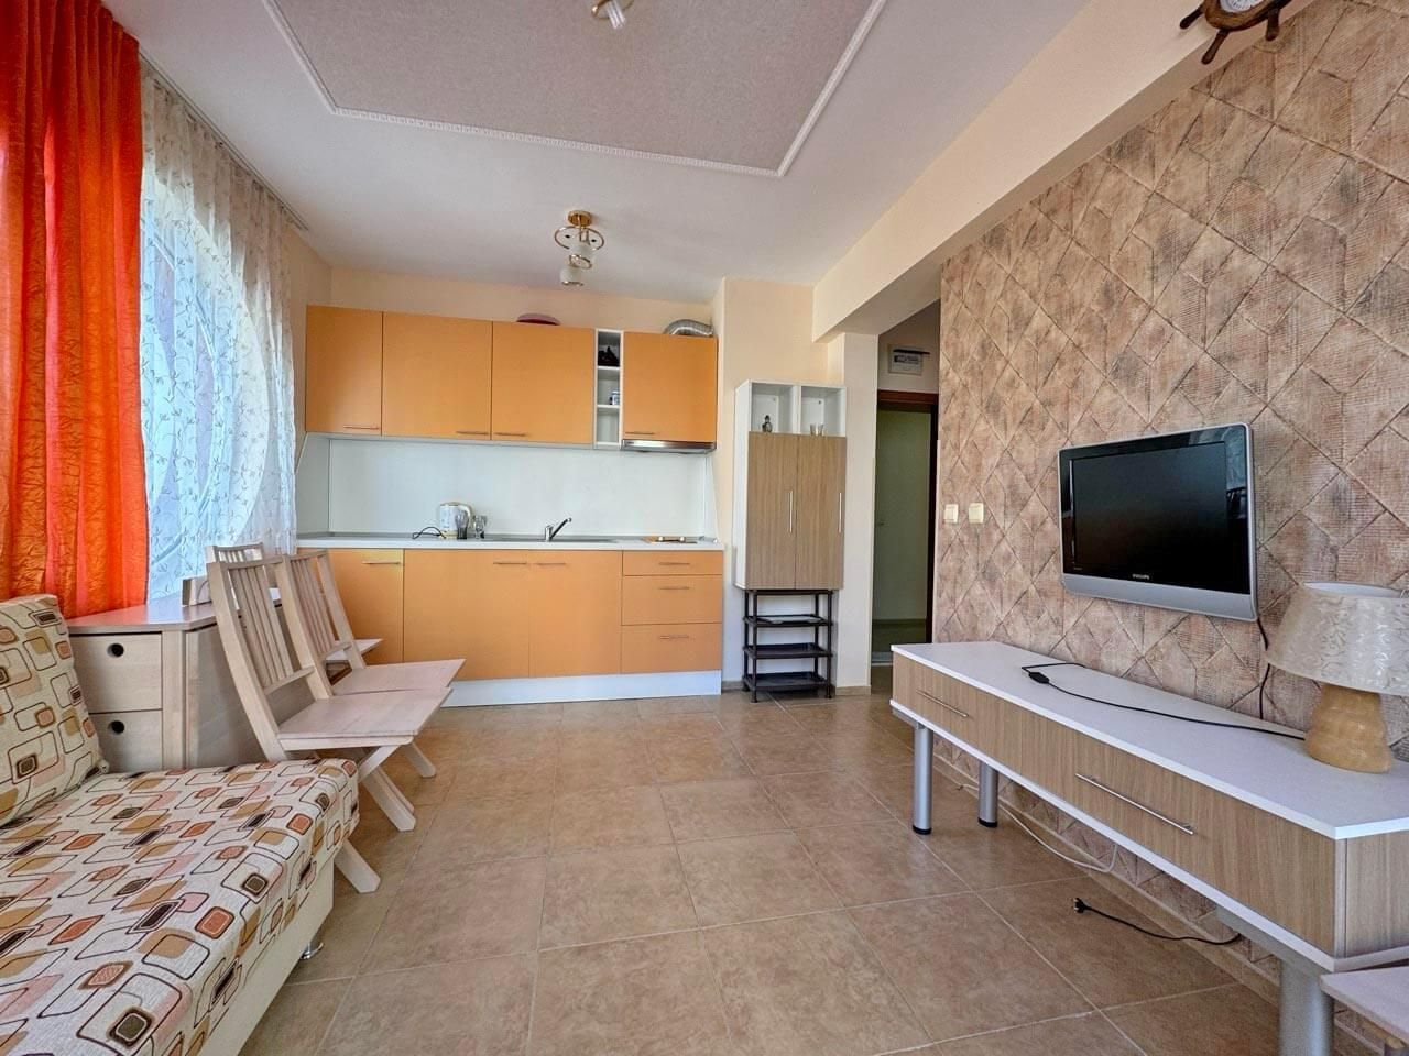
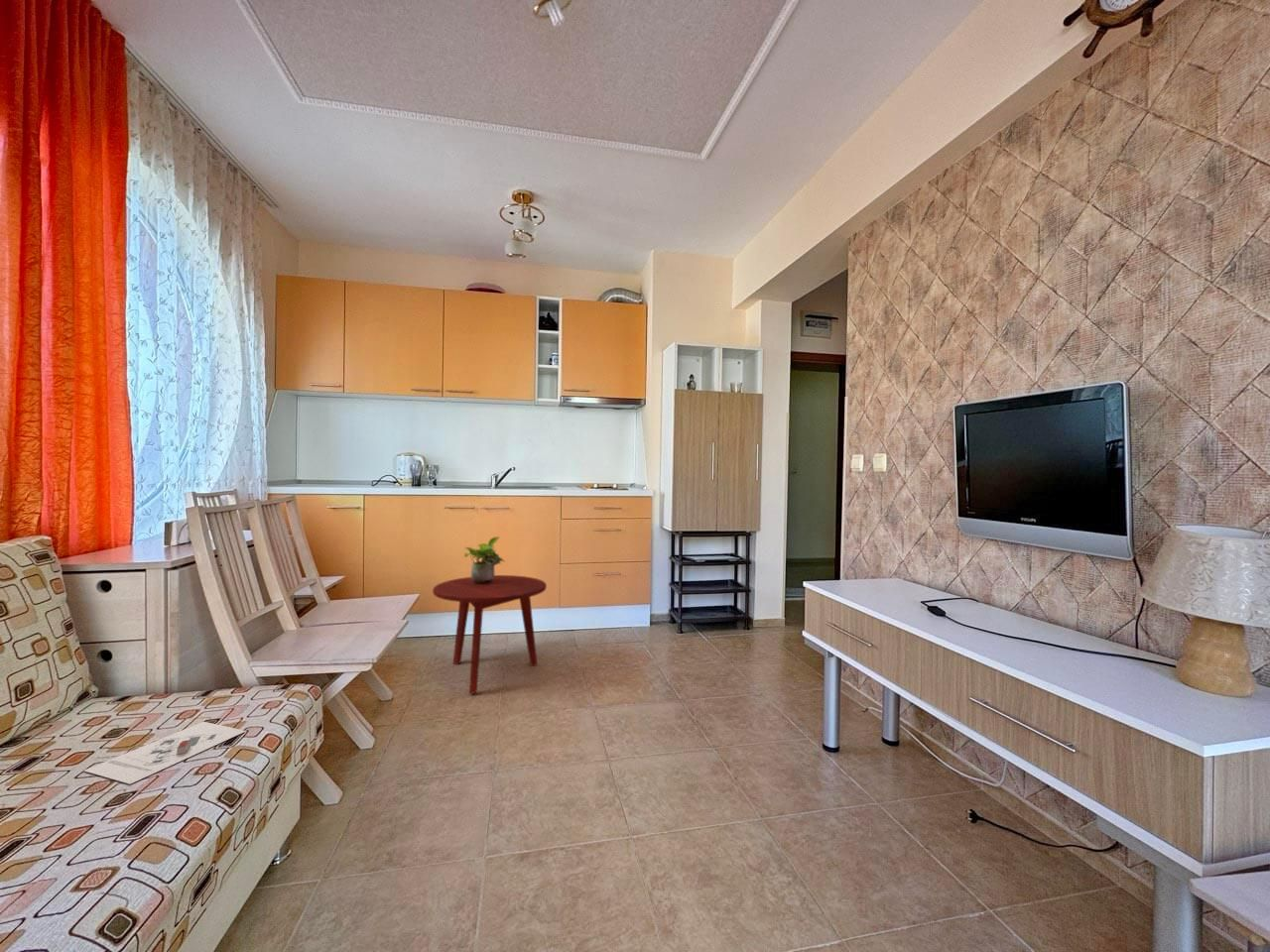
+ side table [432,574,548,695]
+ potted plant [463,535,505,583]
+ architectural model [83,721,246,784]
